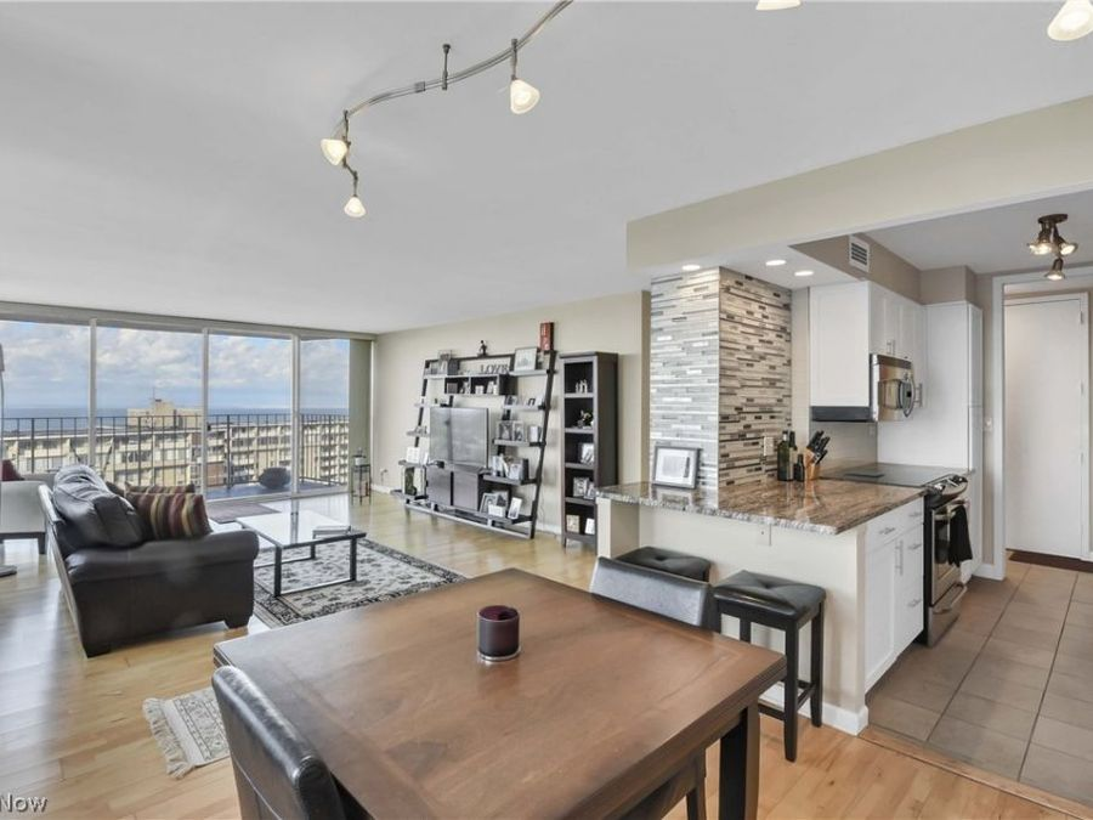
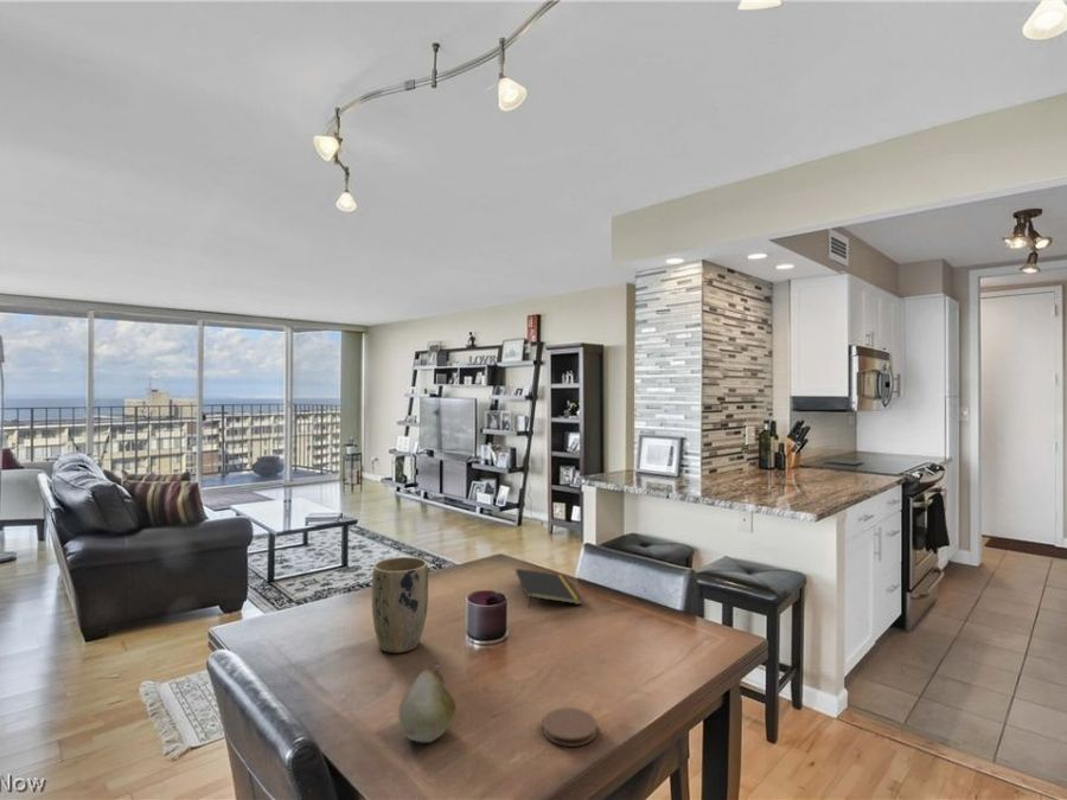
+ coaster [542,706,599,748]
+ notepad [515,568,583,609]
+ plant pot [371,556,429,654]
+ fruit [397,663,458,744]
